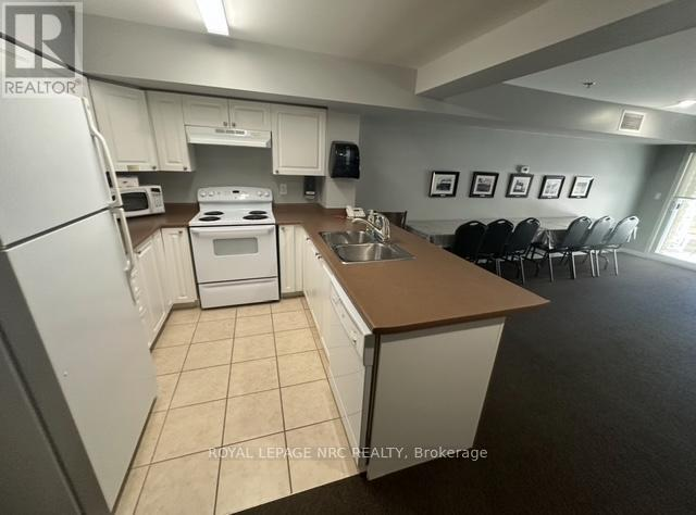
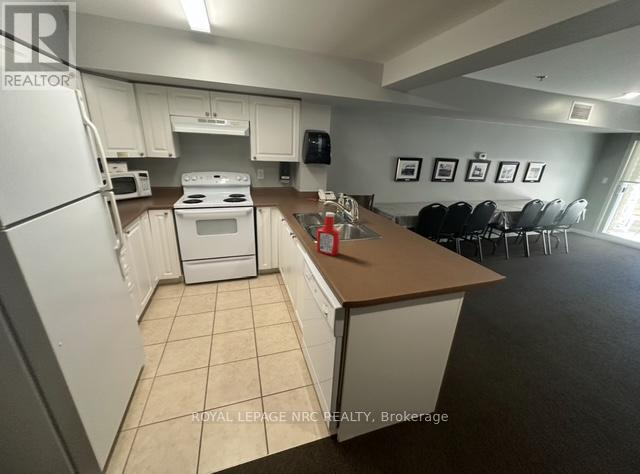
+ soap bottle [316,211,341,257]
